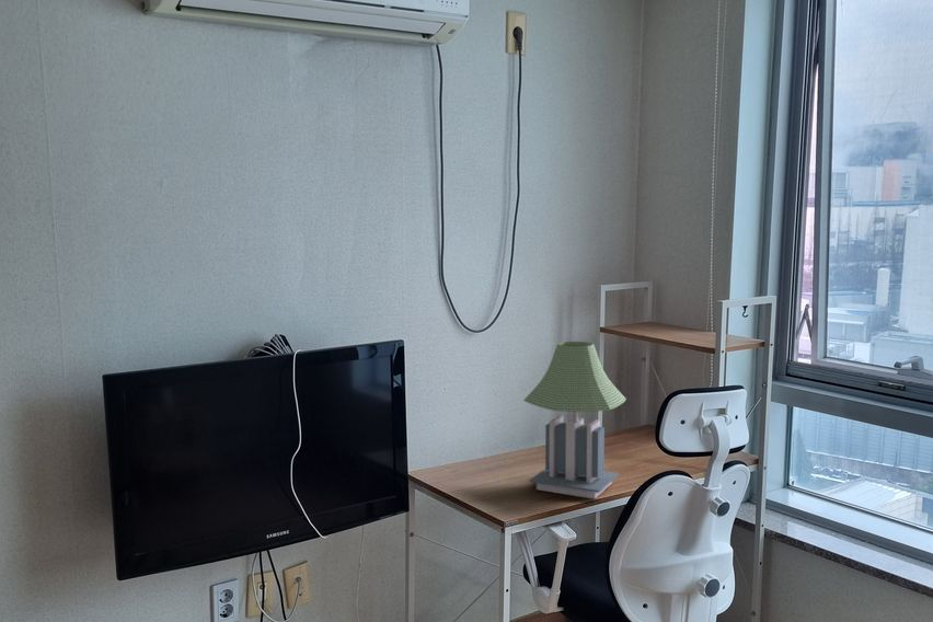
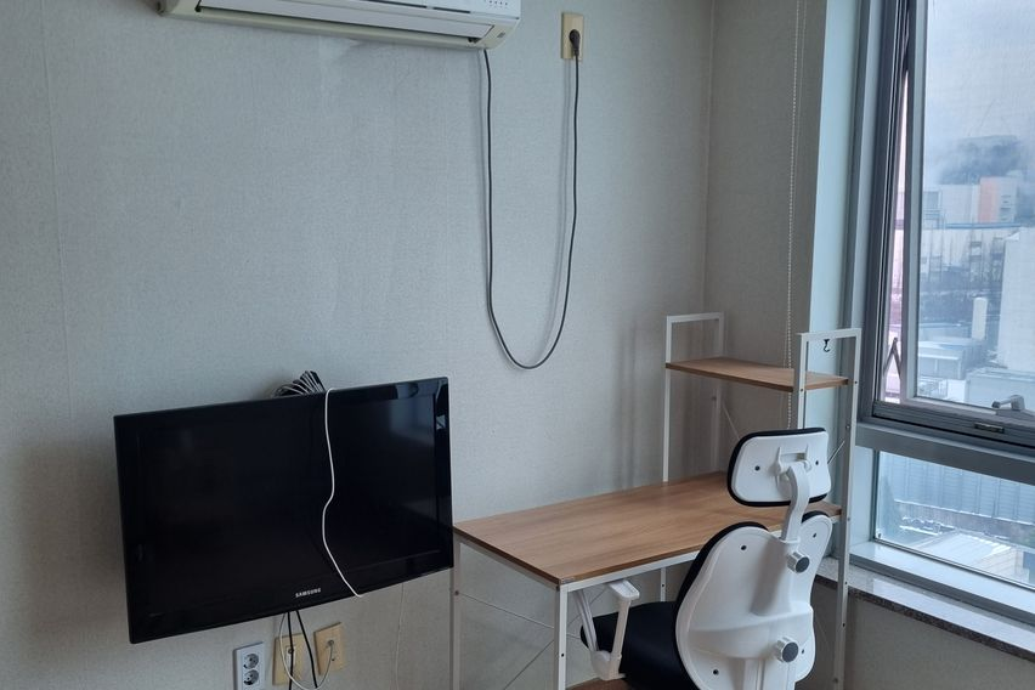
- desk lamp [522,341,627,499]
